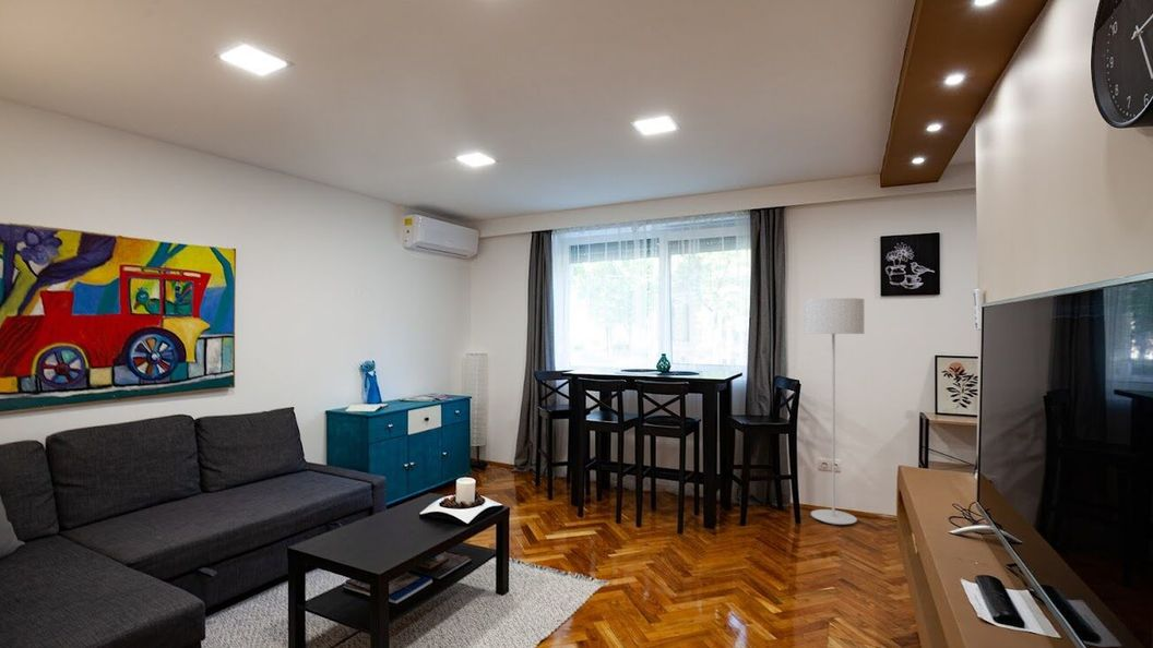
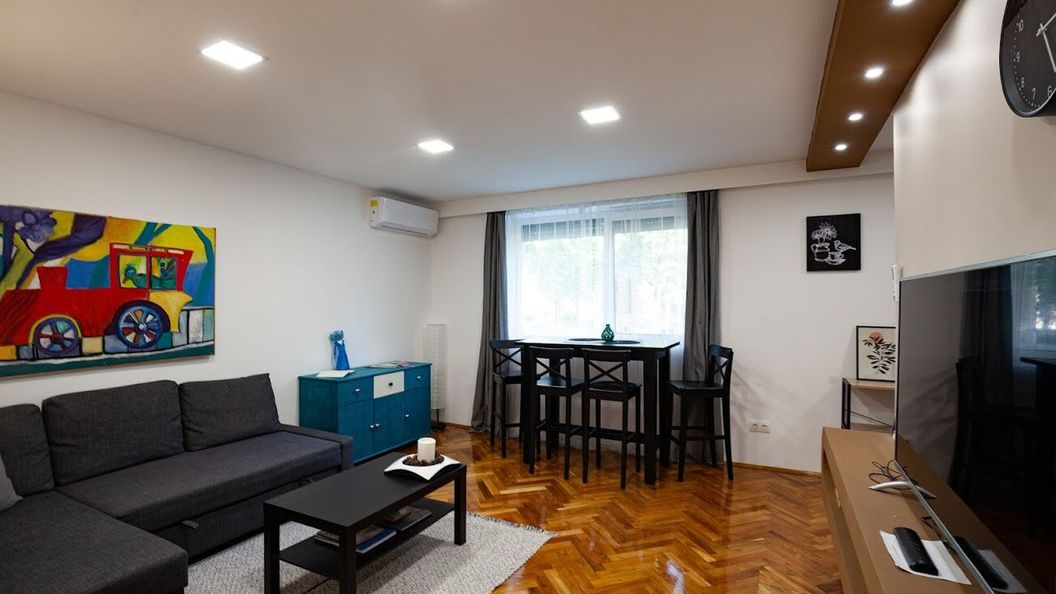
- floor lamp [803,297,865,526]
